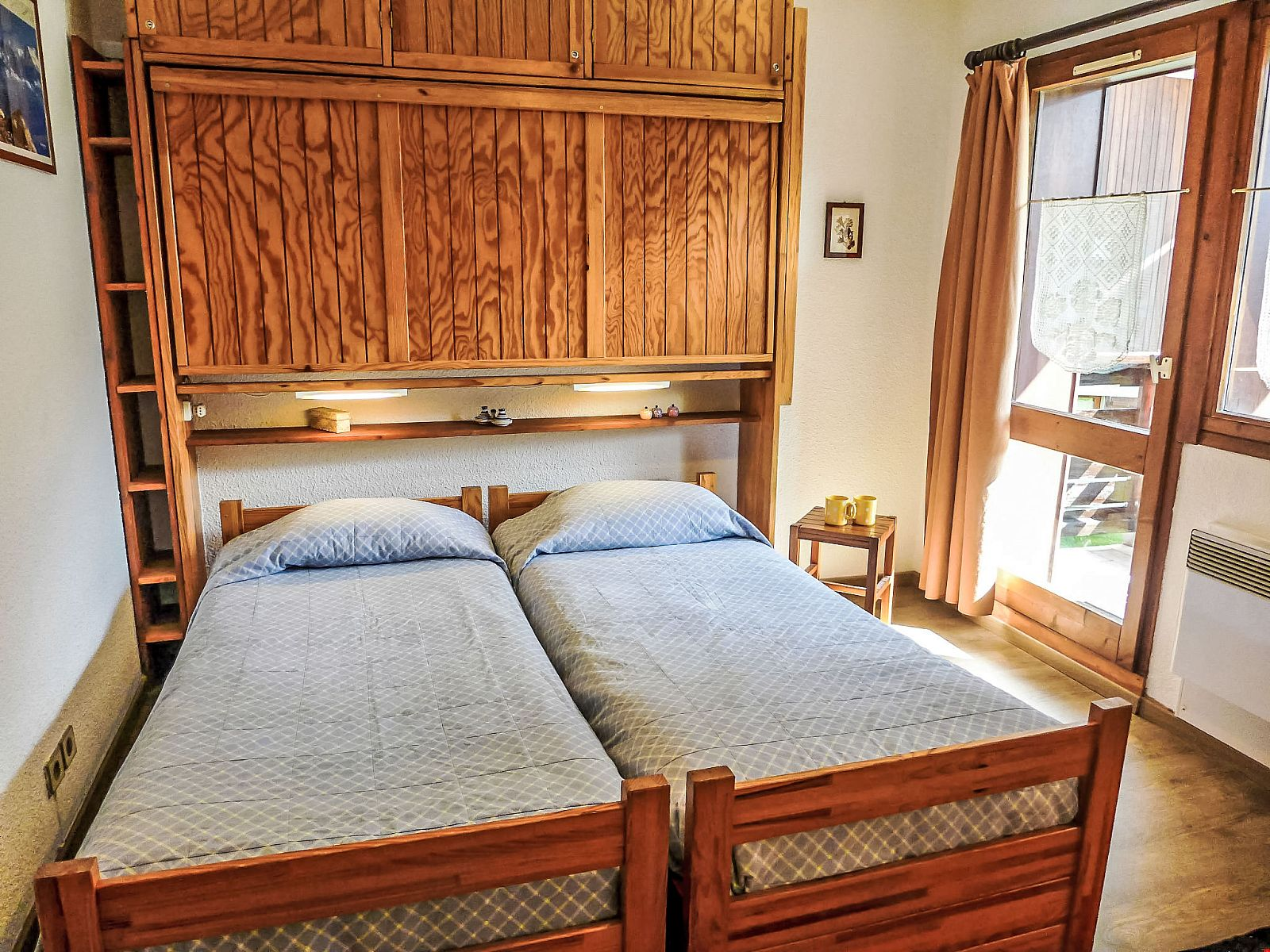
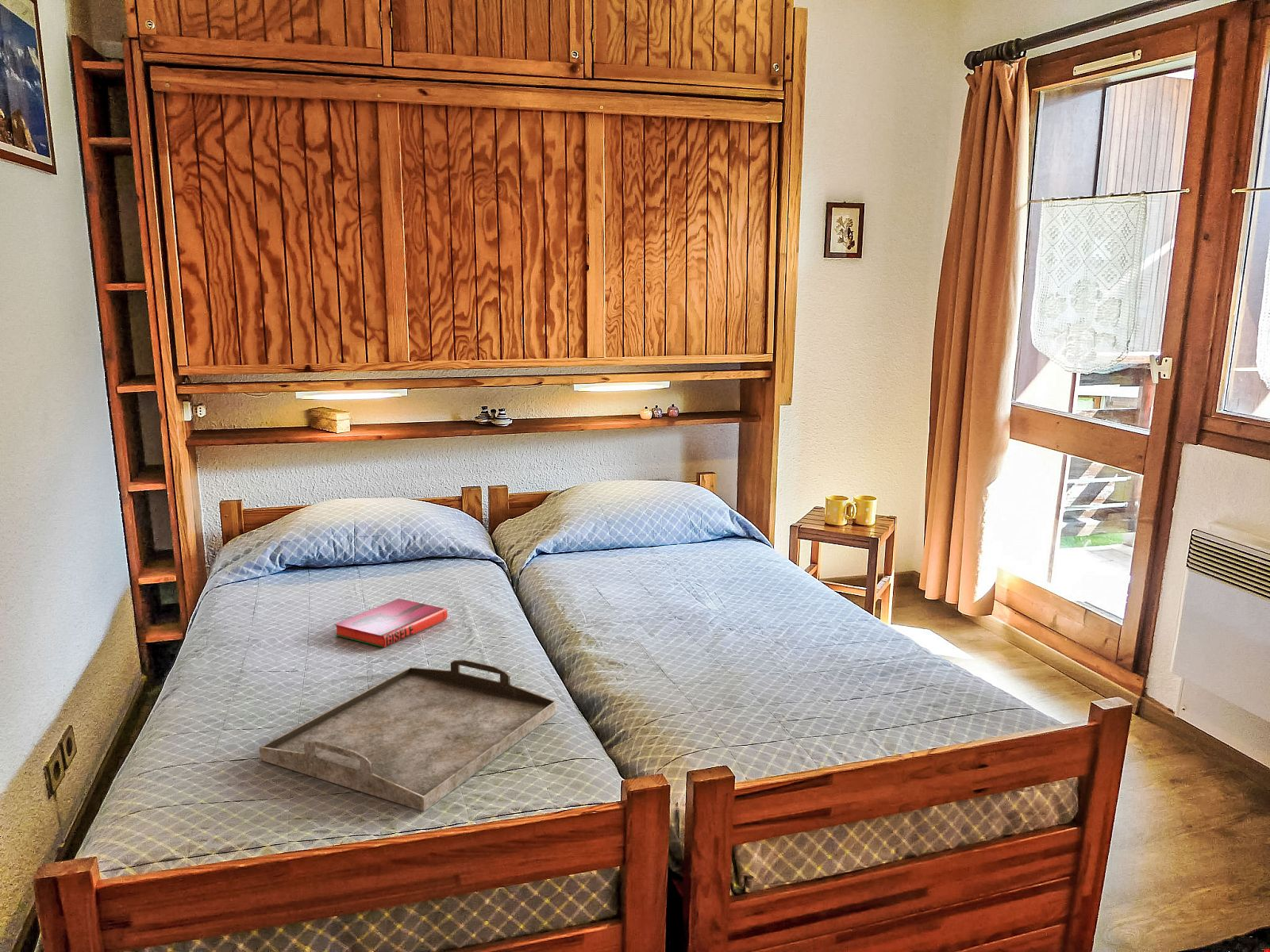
+ hardback book [333,597,448,649]
+ serving tray [259,658,557,812]
